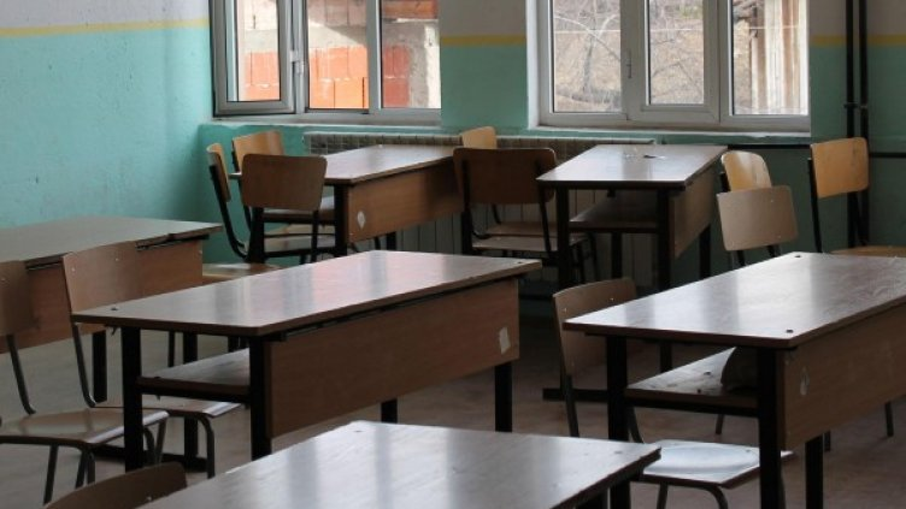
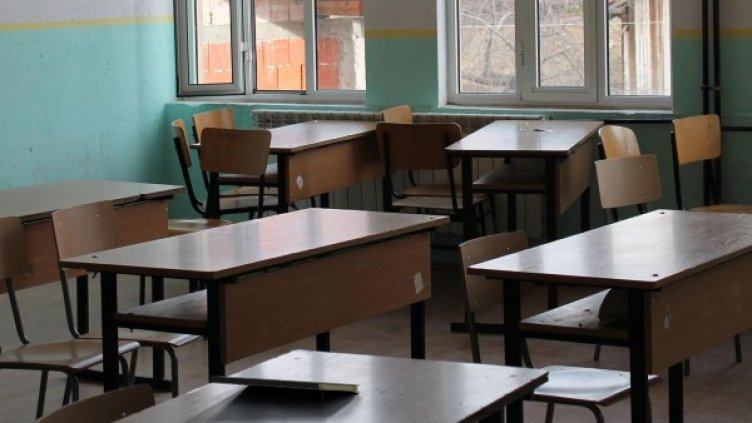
+ notepad [210,375,361,409]
